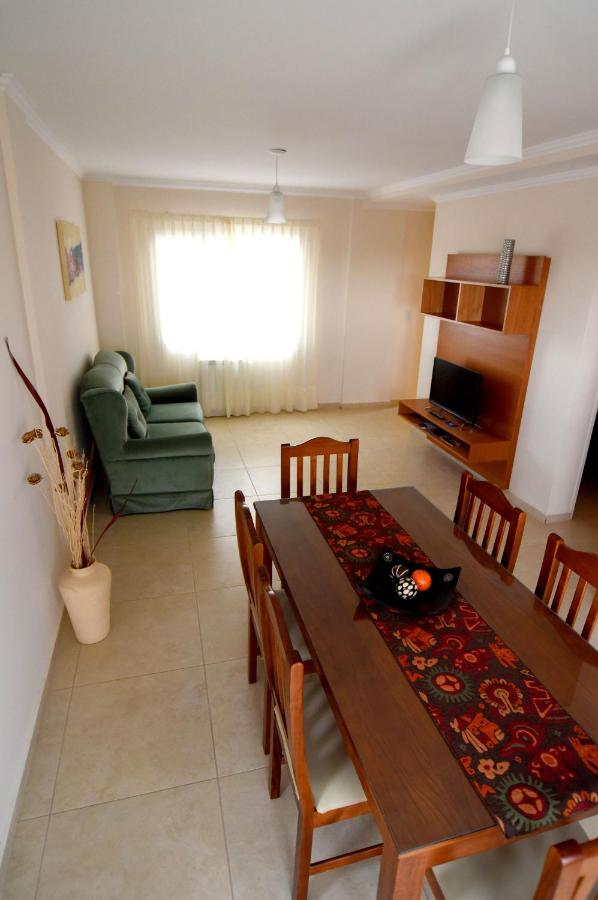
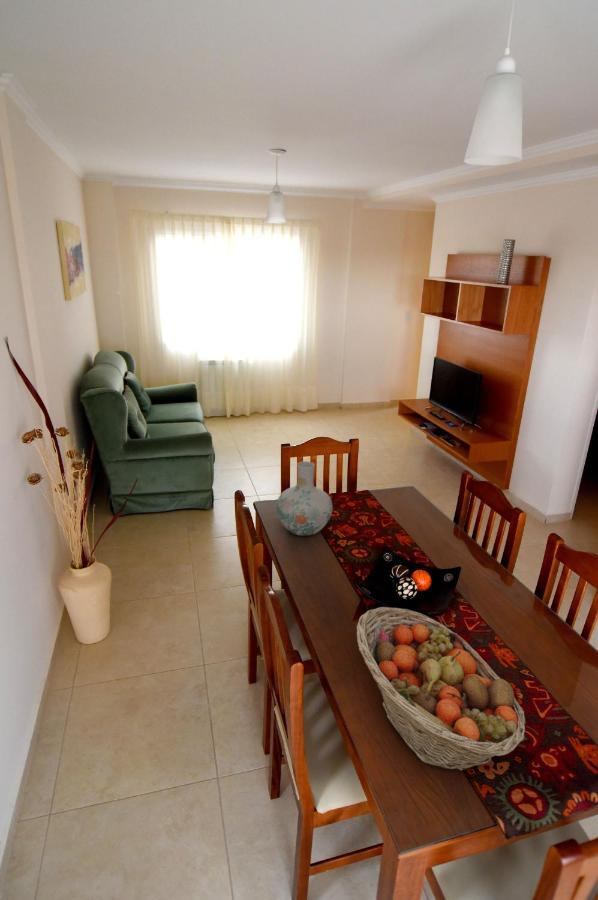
+ fruit basket [356,606,527,771]
+ vase [275,460,333,537]
